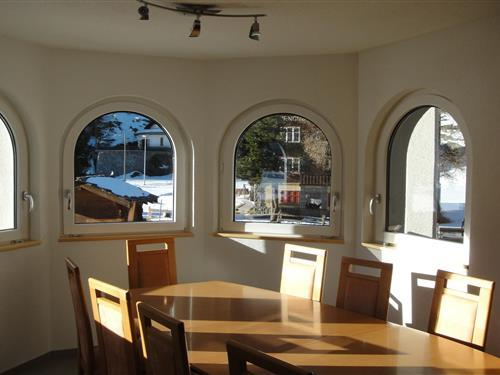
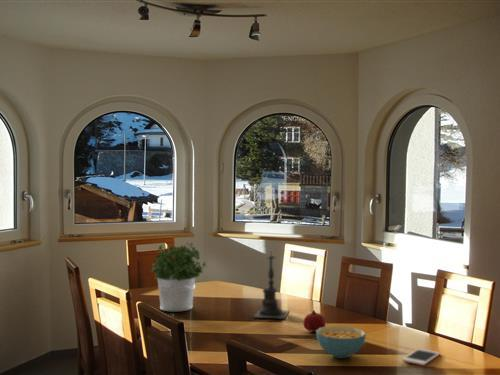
+ cereal bowl [315,325,367,359]
+ cell phone [401,348,441,367]
+ potted plant [151,242,208,312]
+ candle holder [252,252,290,320]
+ fruit [302,309,326,333]
